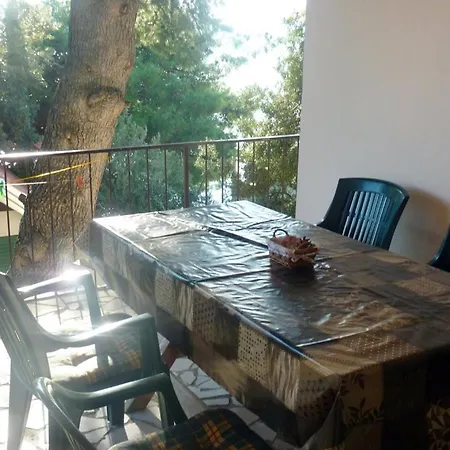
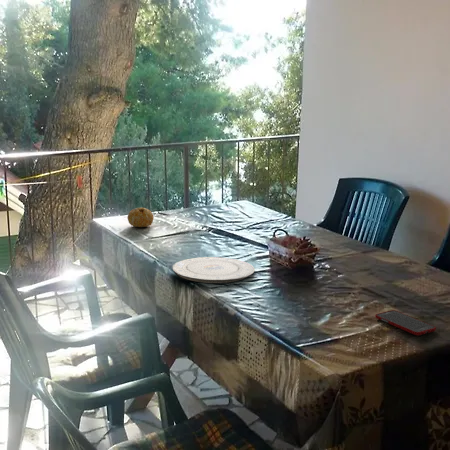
+ cell phone [374,309,437,336]
+ plate [171,256,256,284]
+ fruit [126,207,155,228]
